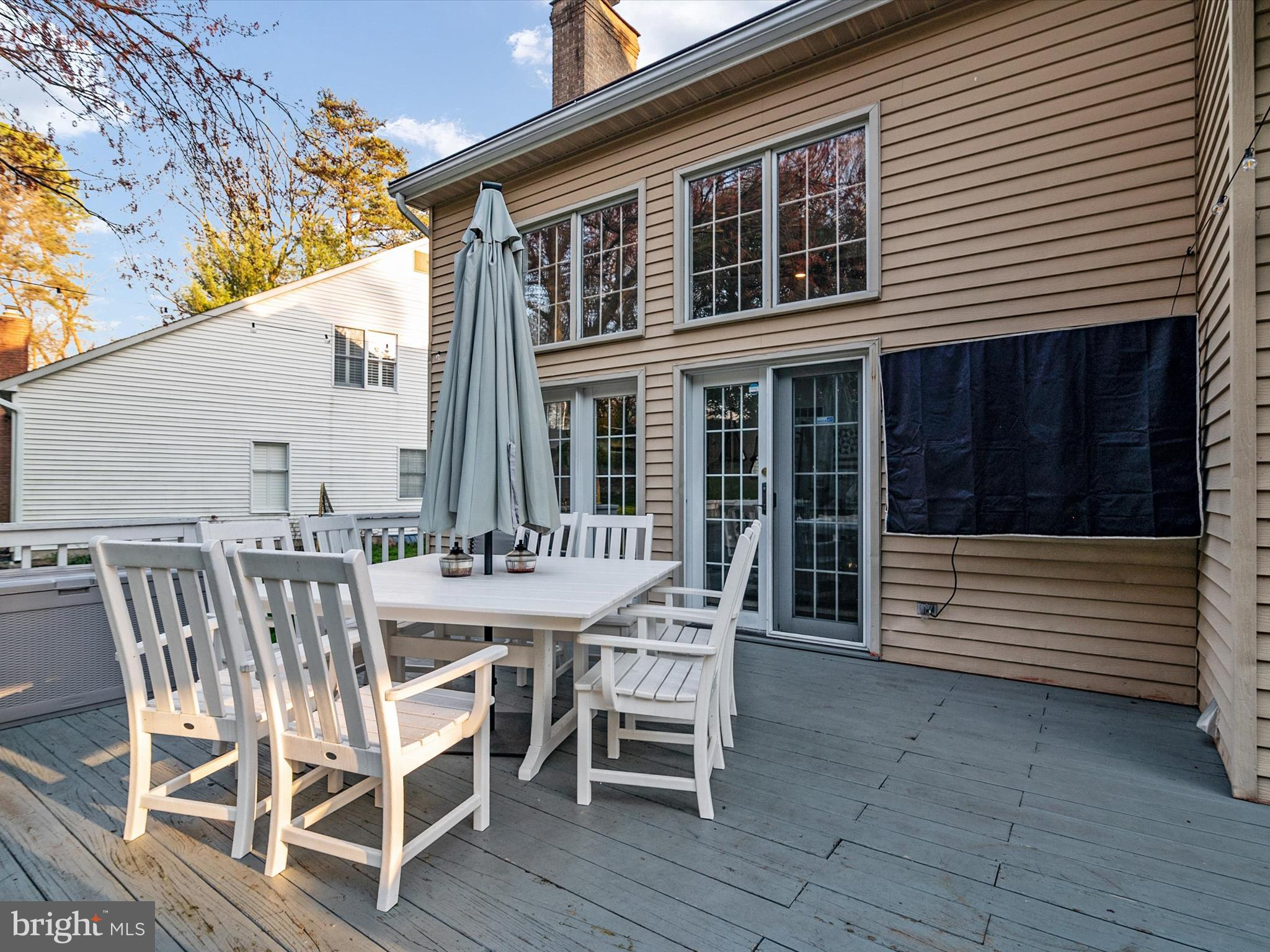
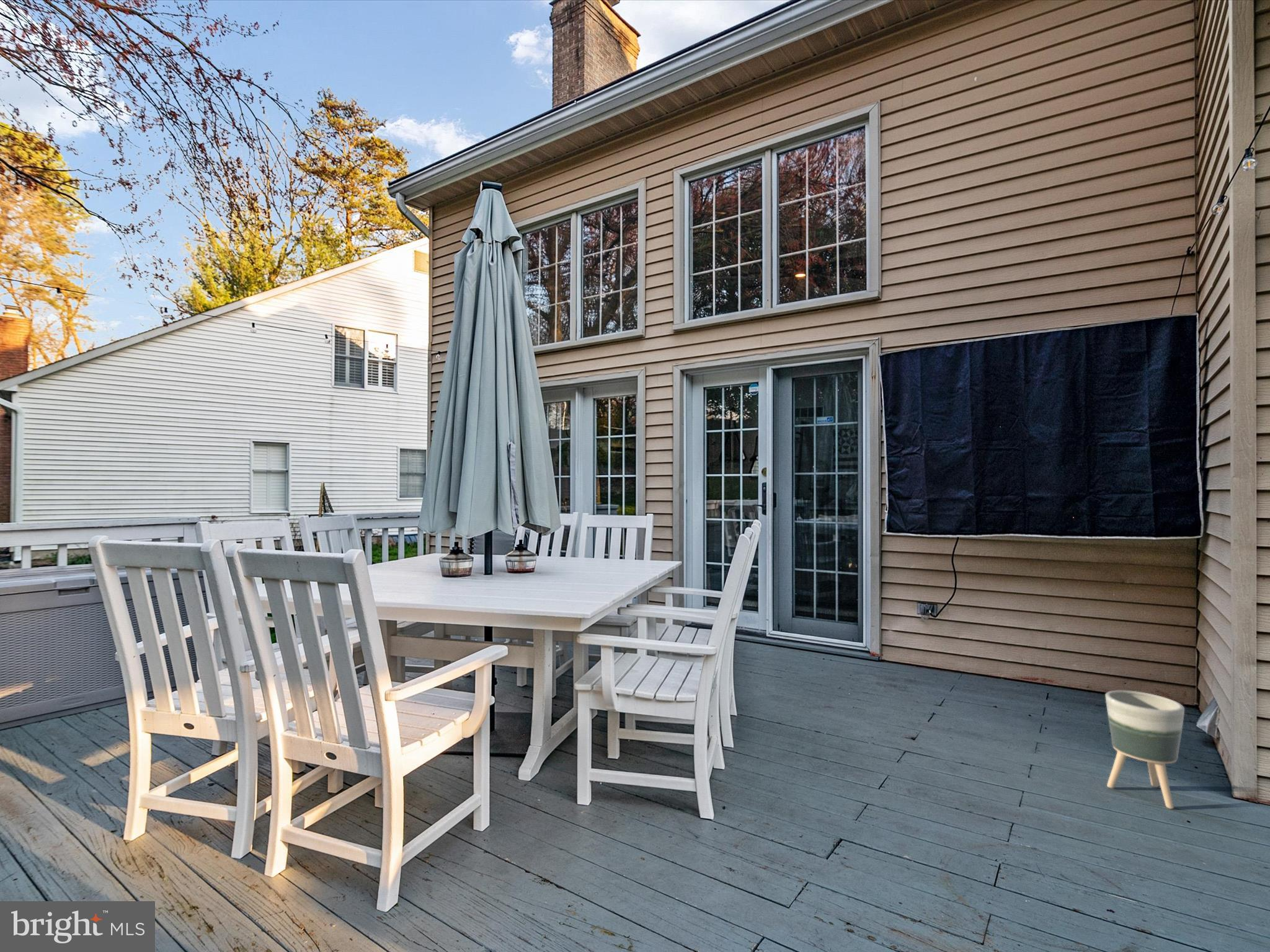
+ planter [1104,690,1185,809]
